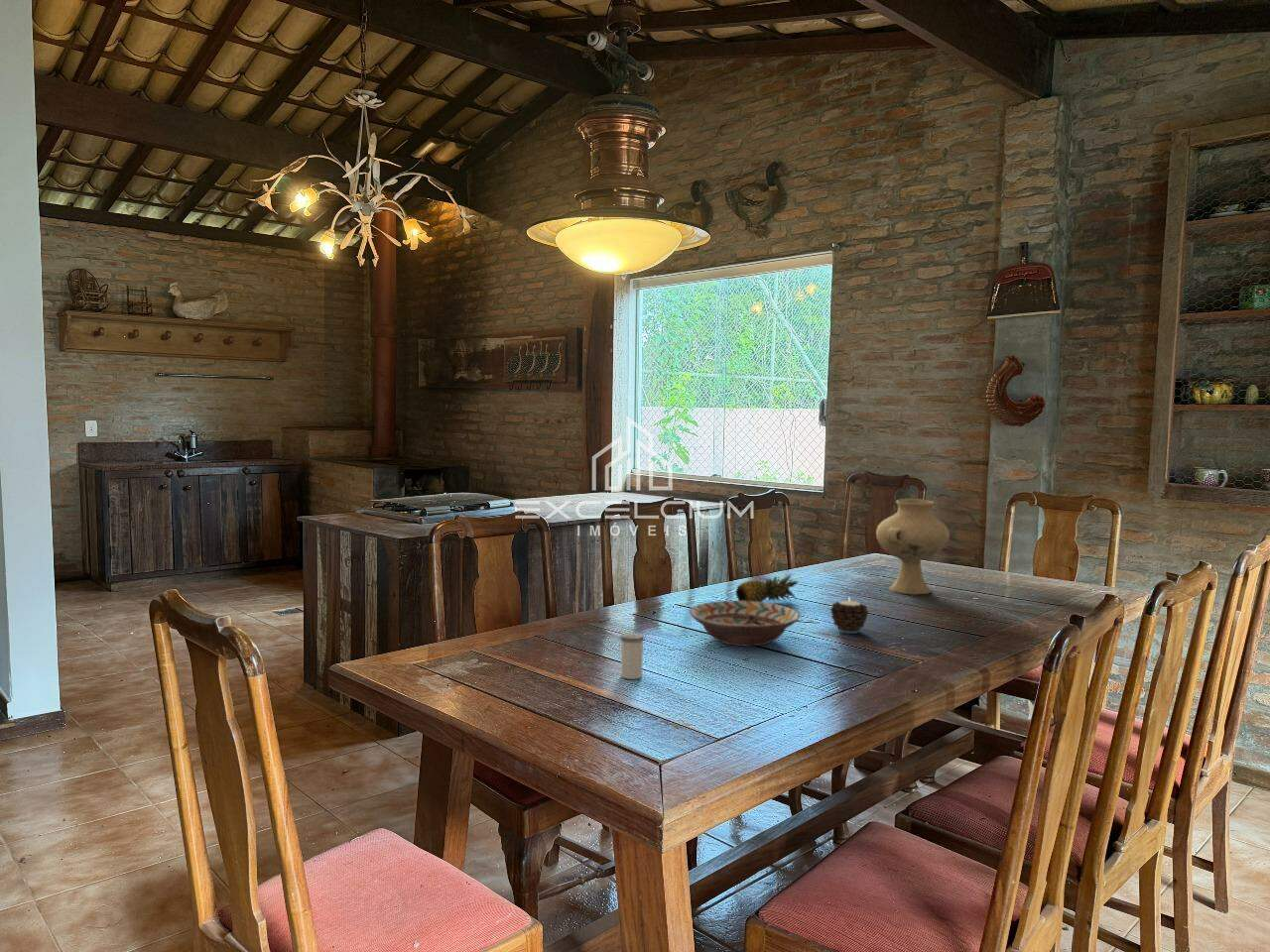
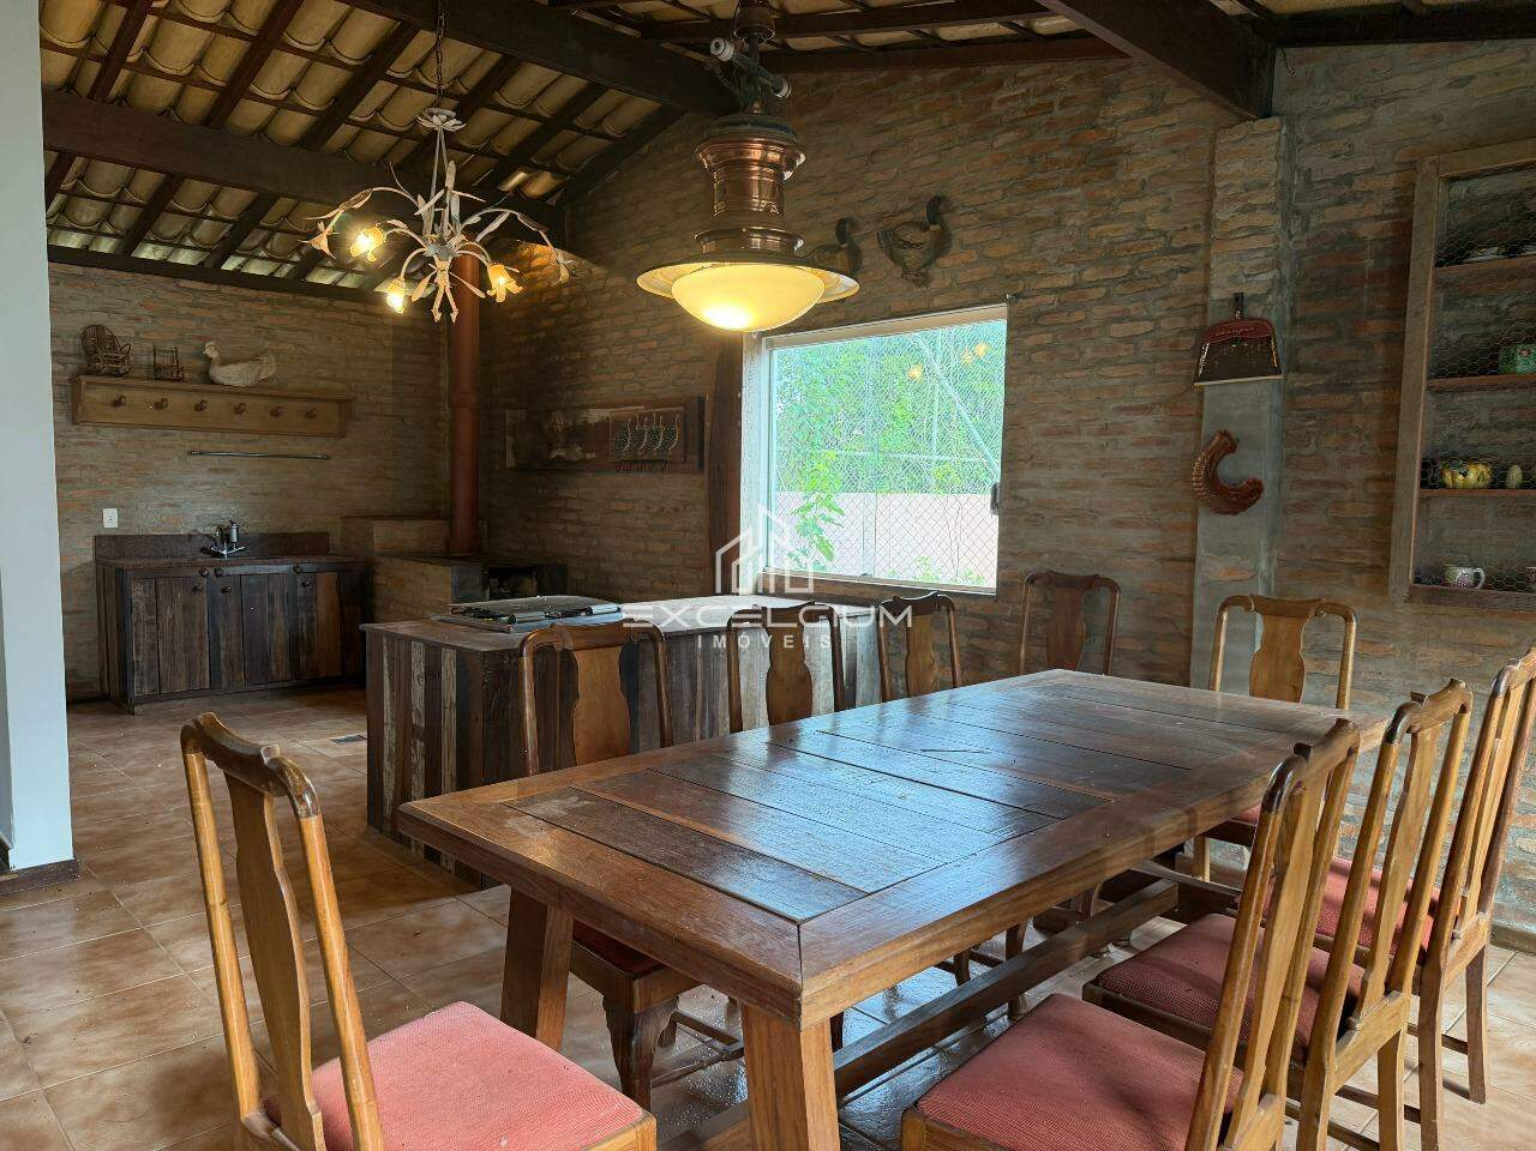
- fruit [735,572,799,603]
- candle [829,598,870,635]
- decorative bowl [689,600,801,647]
- vase [875,498,951,595]
- salt shaker [619,632,645,680]
